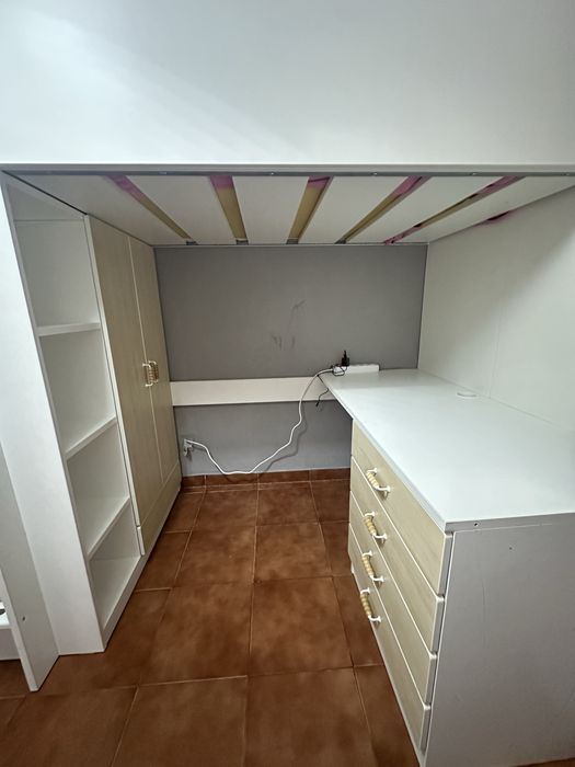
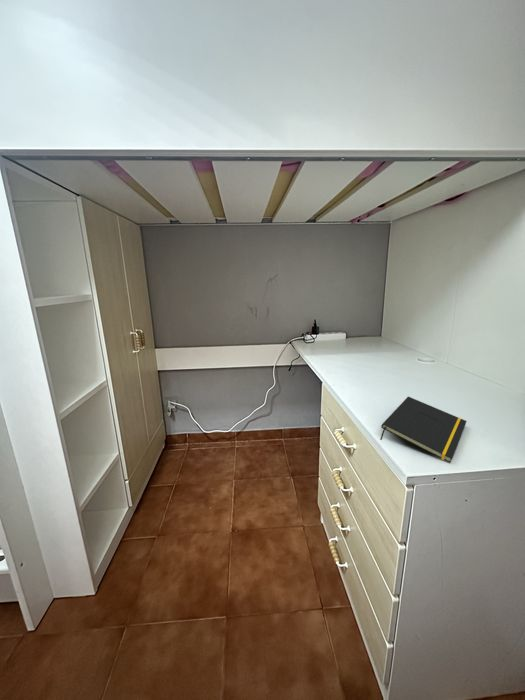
+ notepad [379,396,468,464]
